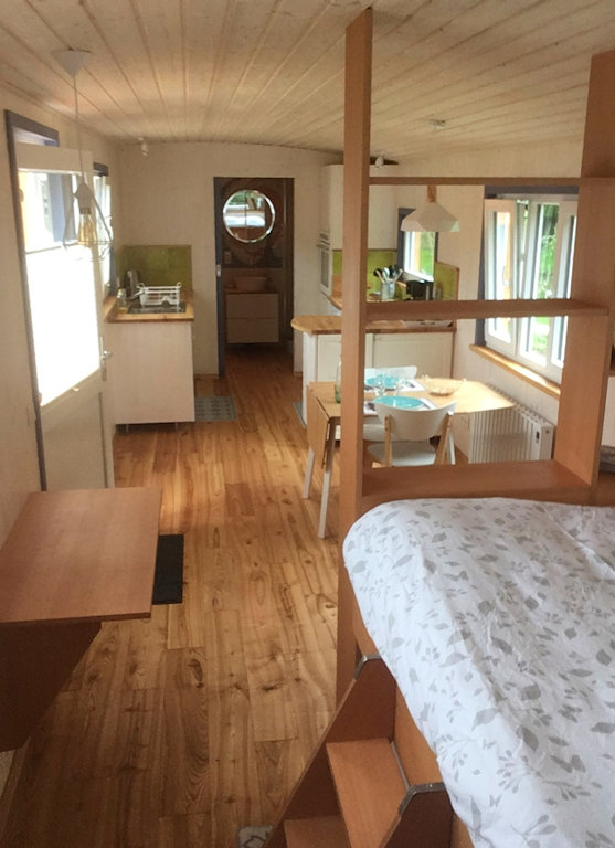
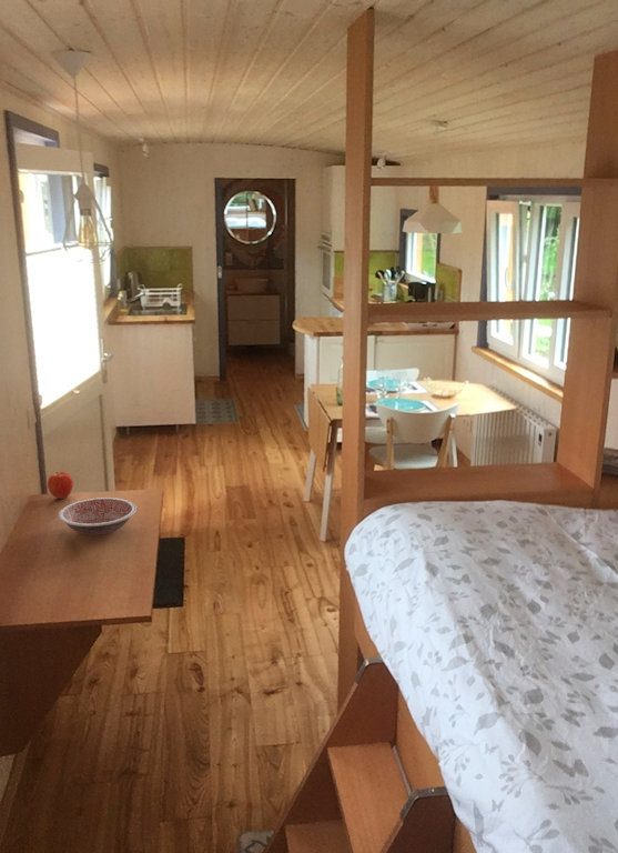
+ bowl [58,496,138,536]
+ apple [47,471,74,500]
